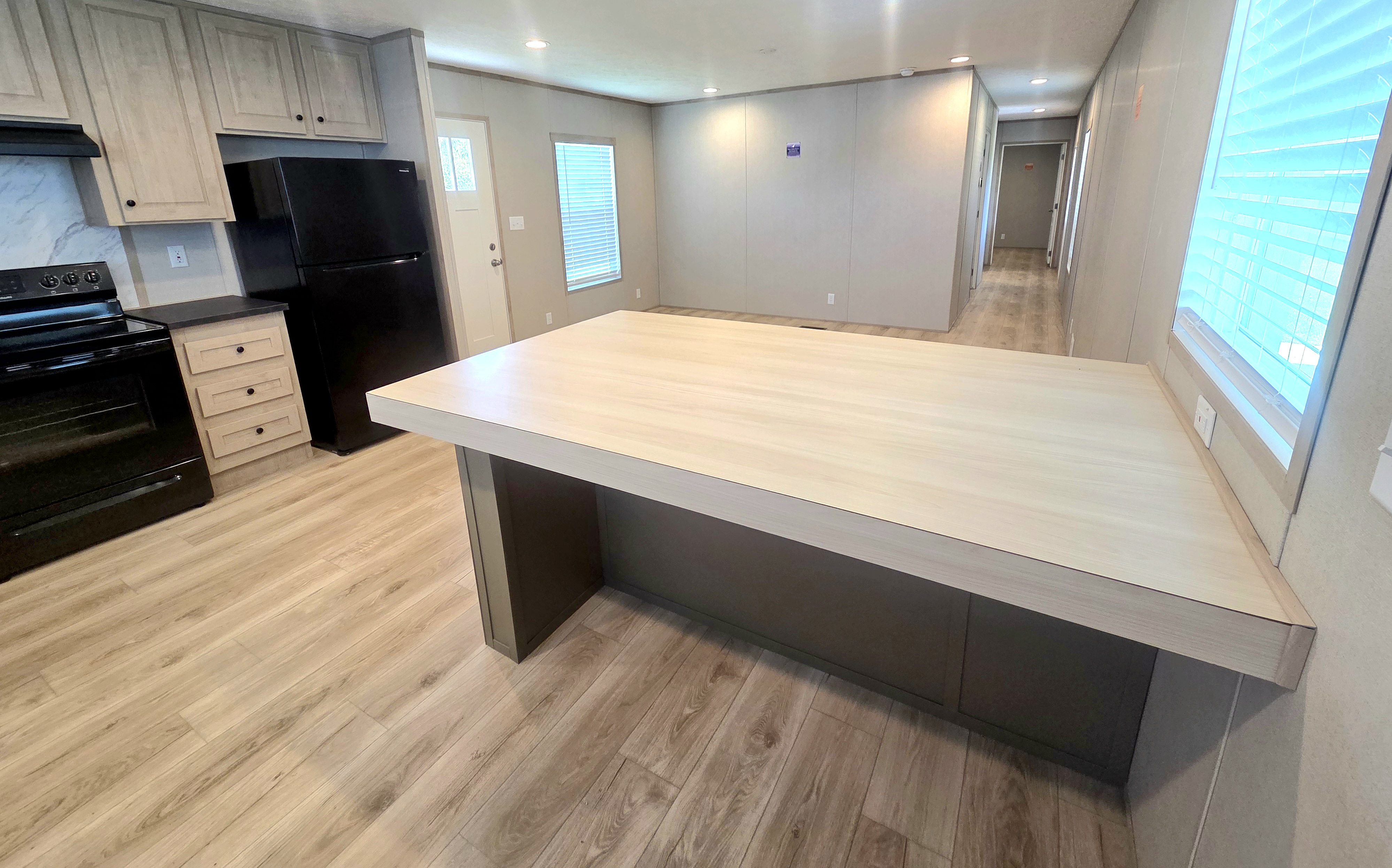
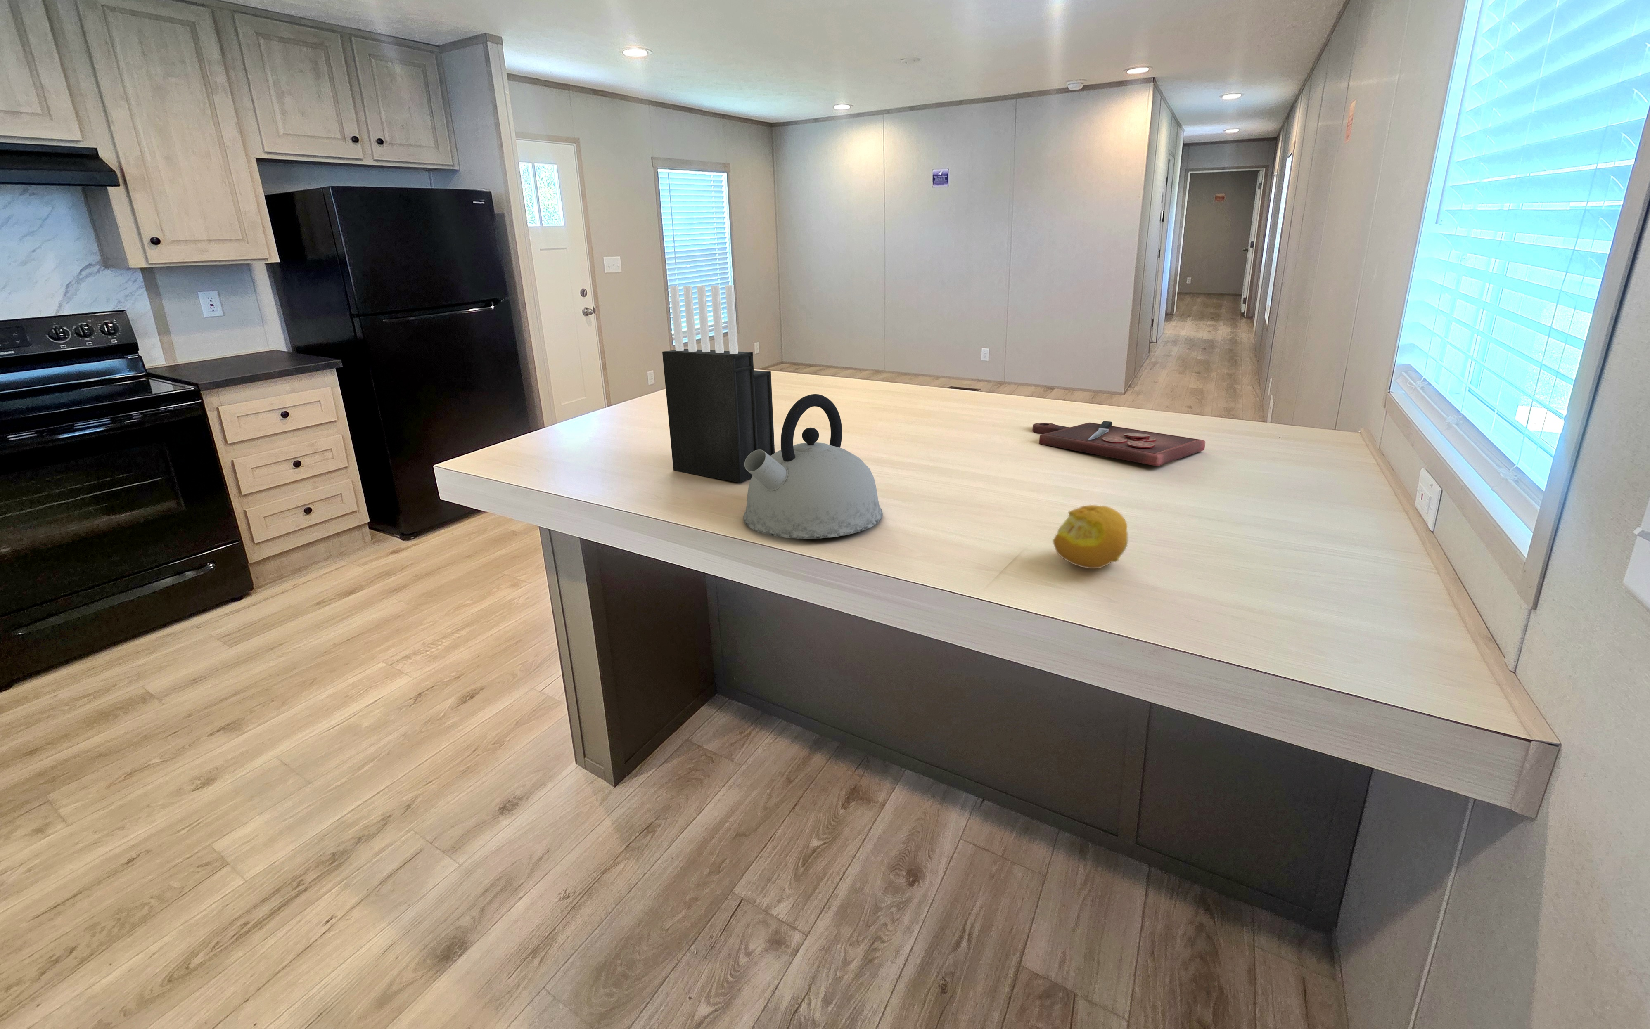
+ knife block [661,285,775,482]
+ kettle [743,394,883,539]
+ cutting board [1032,421,1205,466]
+ fruit [1053,504,1130,569]
